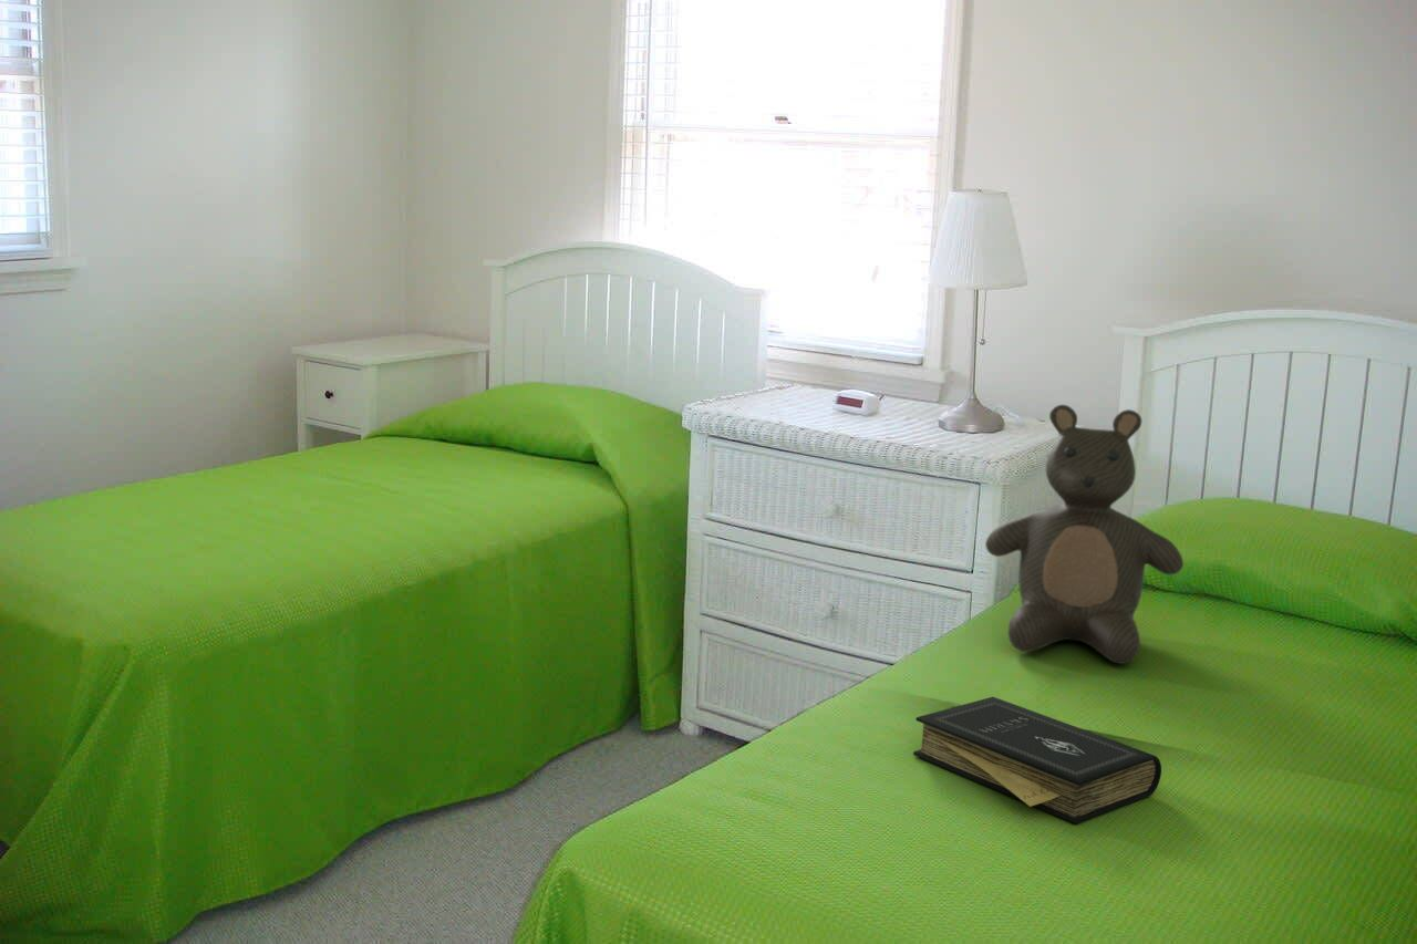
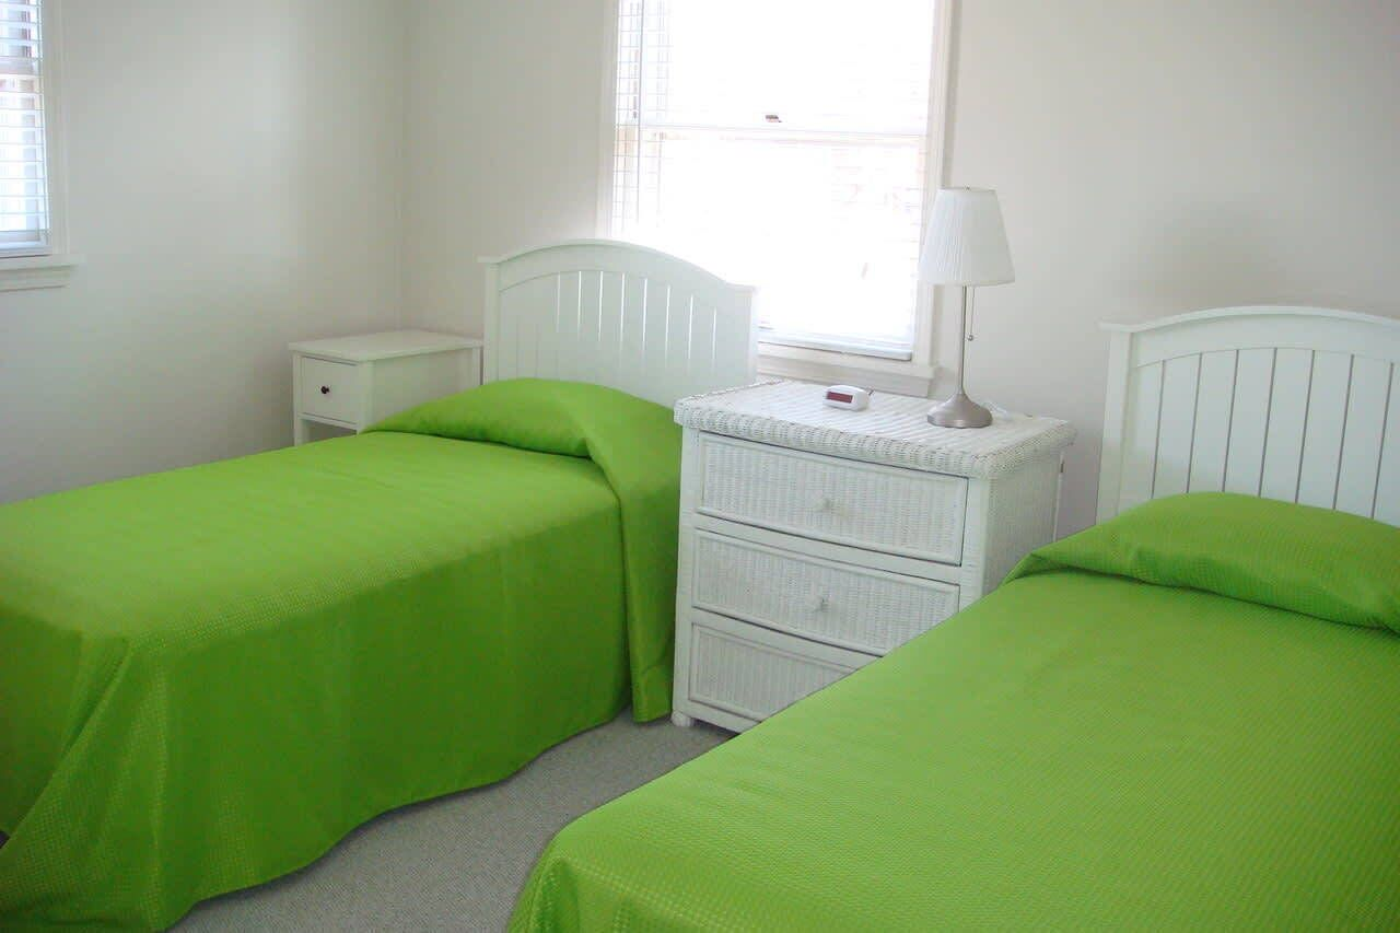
- teddy bear [984,404,1185,665]
- book [912,696,1162,824]
